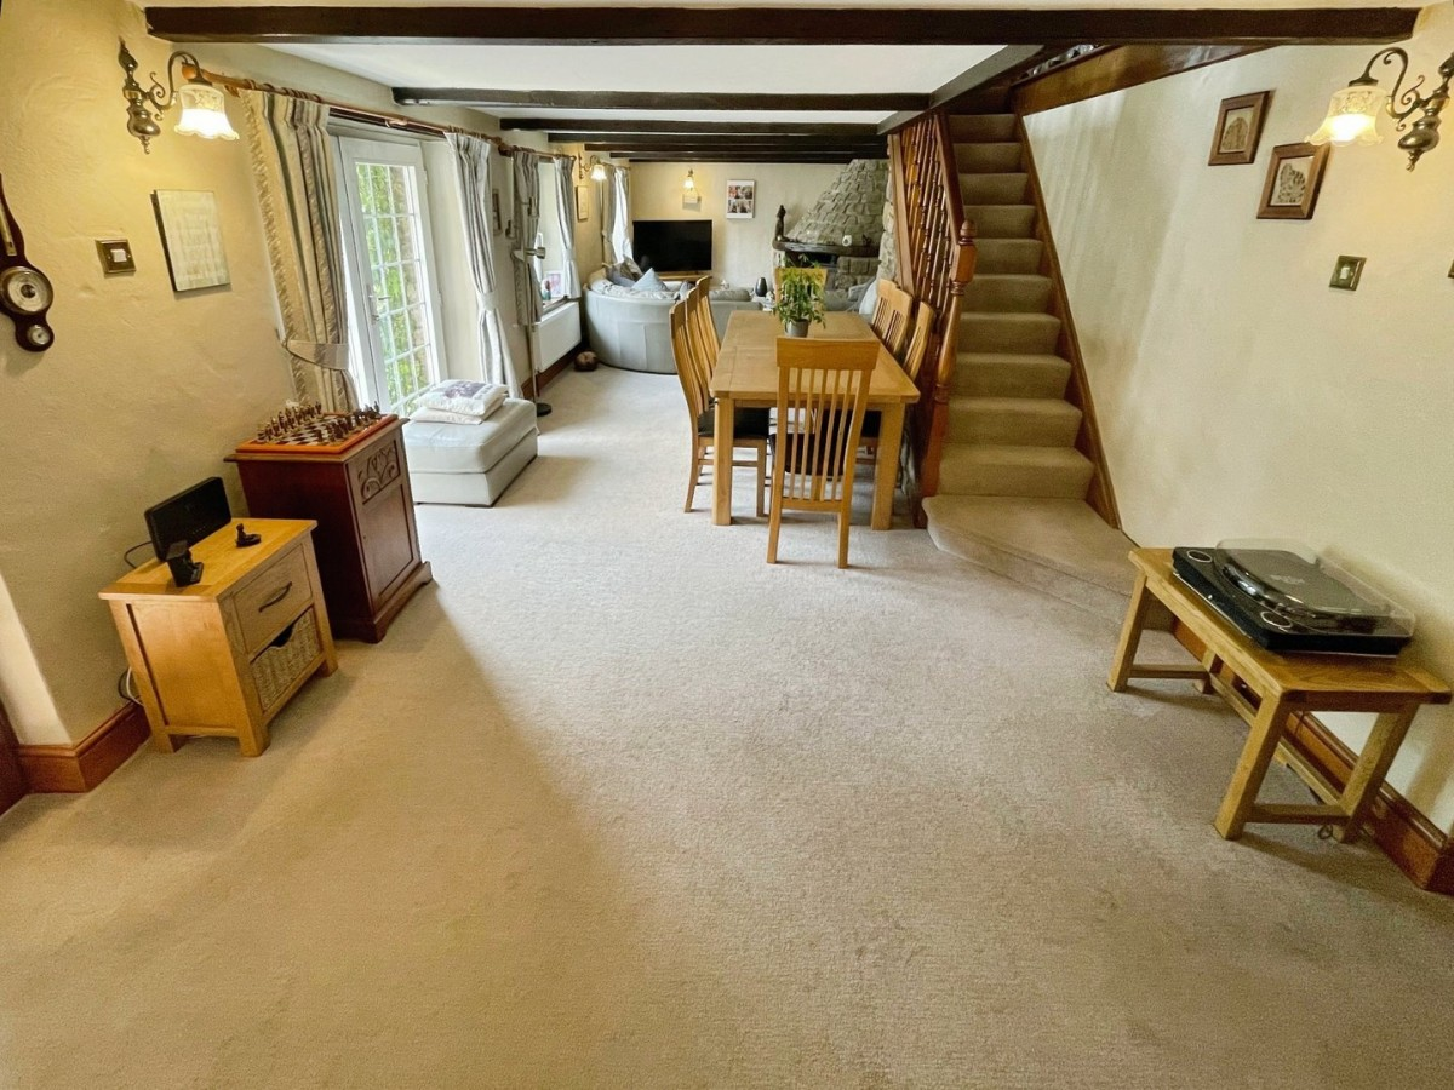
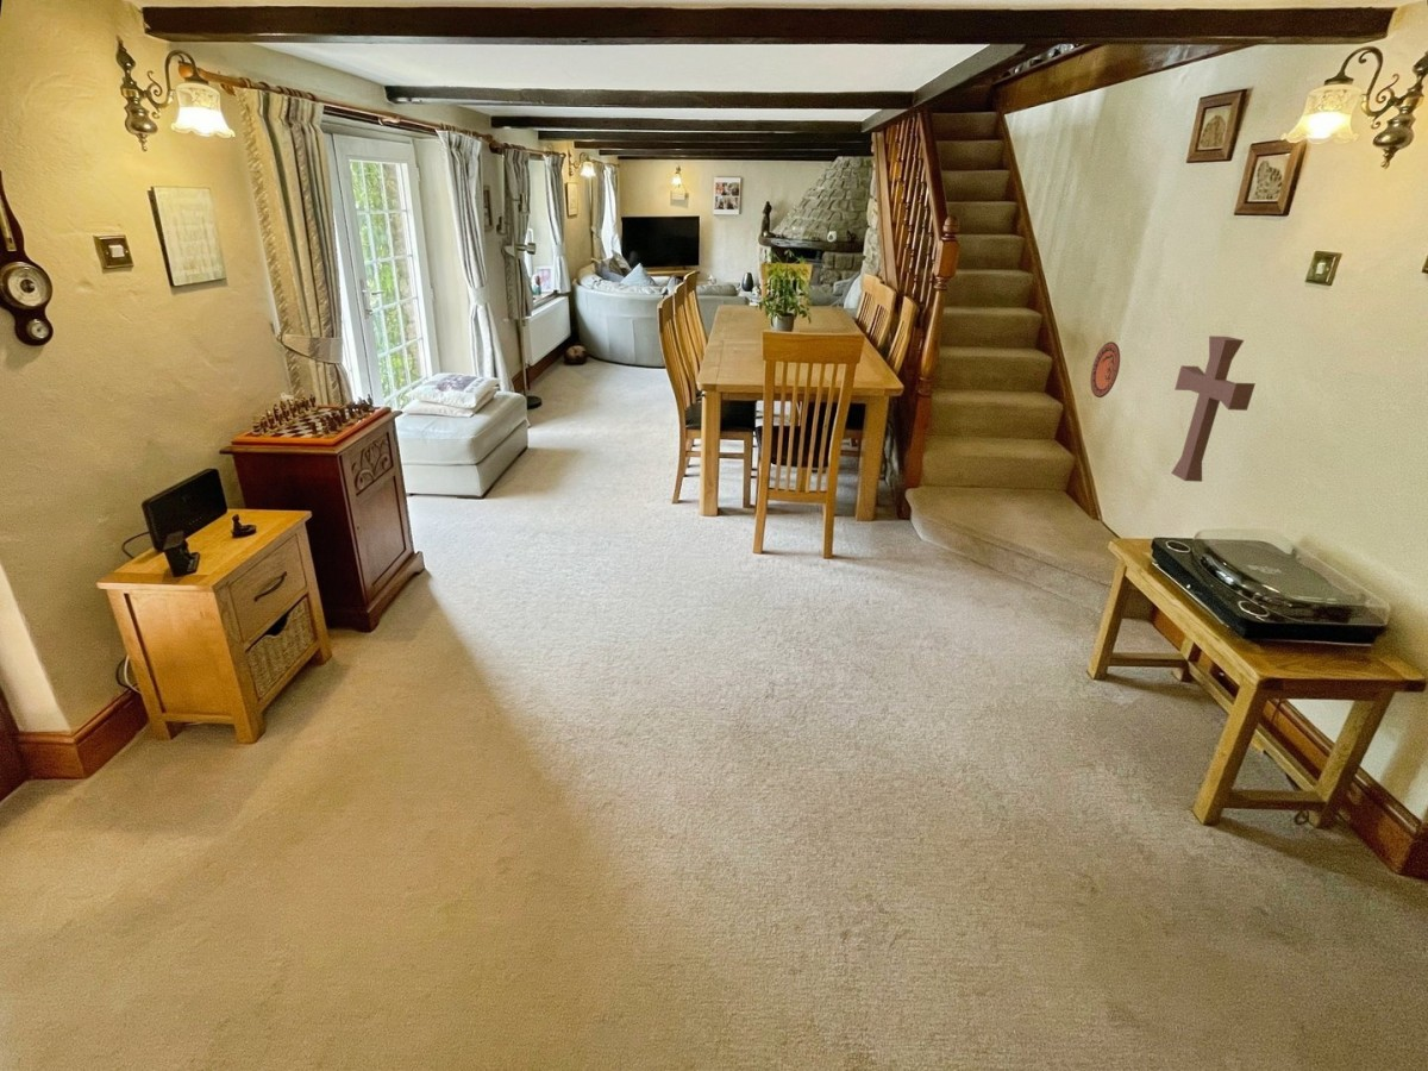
+ decorative plate [1090,340,1121,399]
+ decorative cross [1170,334,1257,483]
